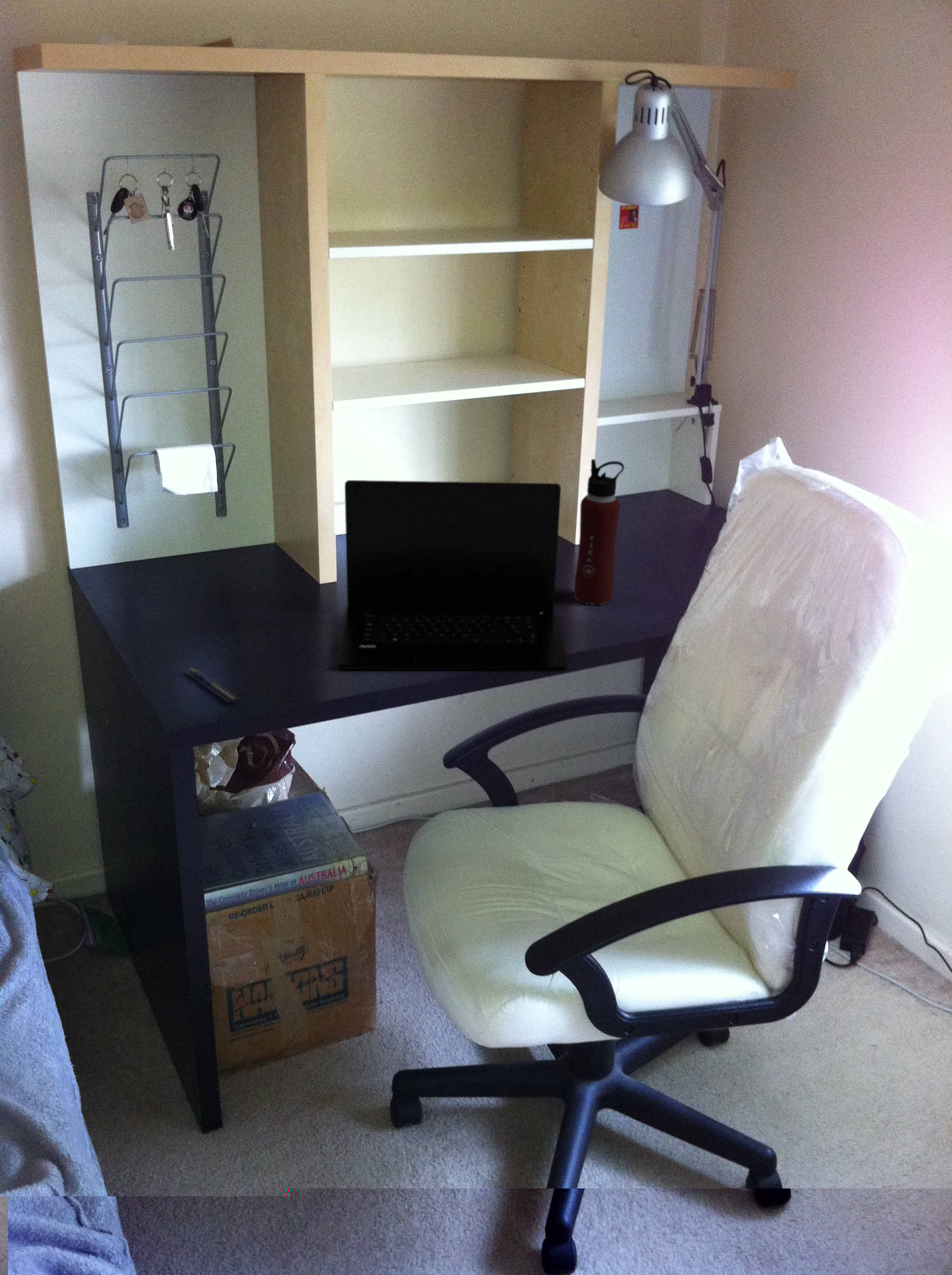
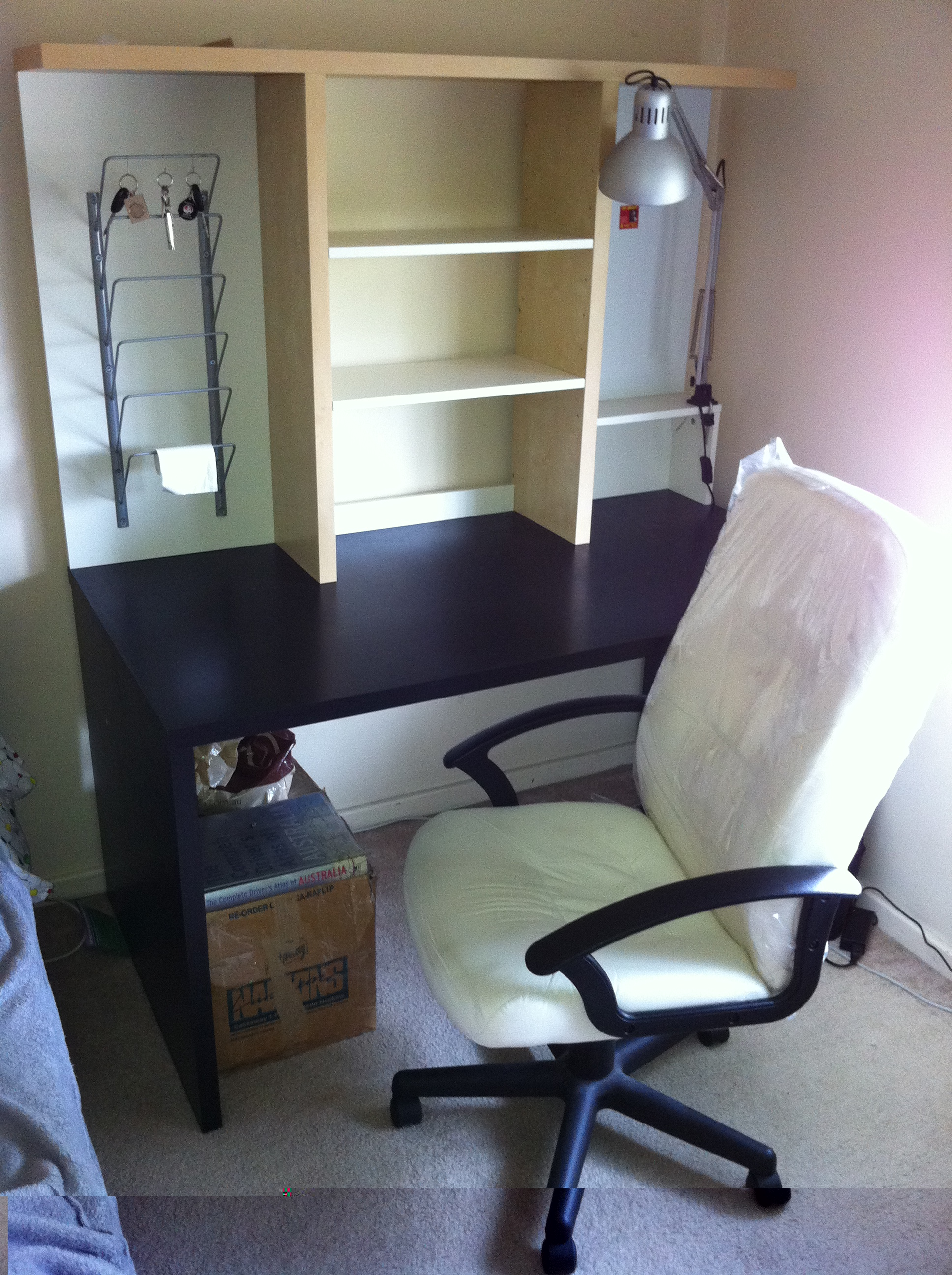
- laptop [337,480,568,671]
- pen [185,667,240,703]
- water bottle [574,458,625,606]
